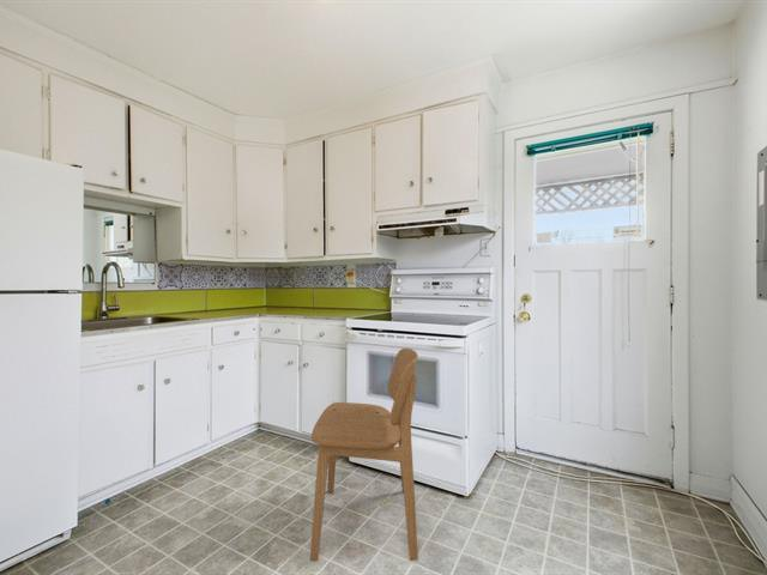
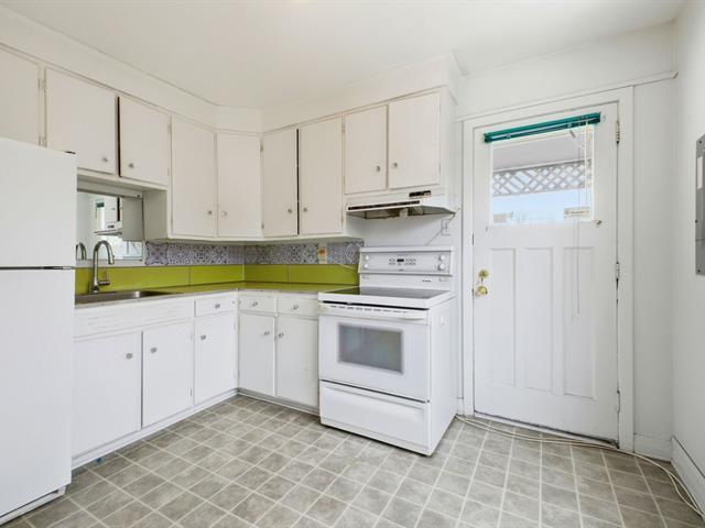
- dining chair [309,347,419,562]
